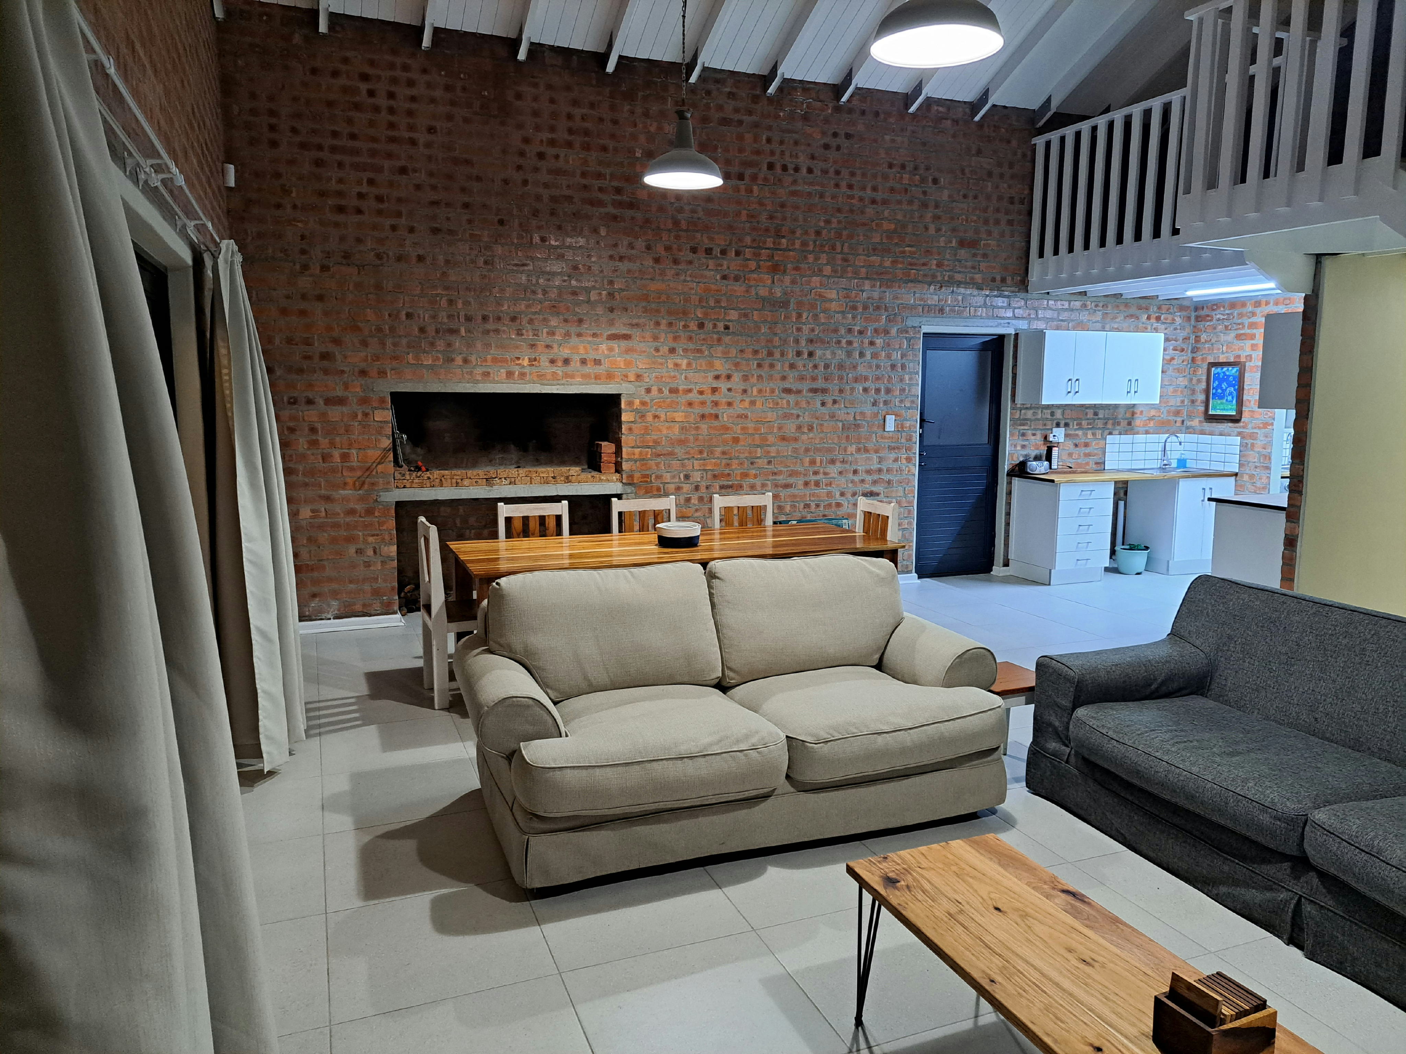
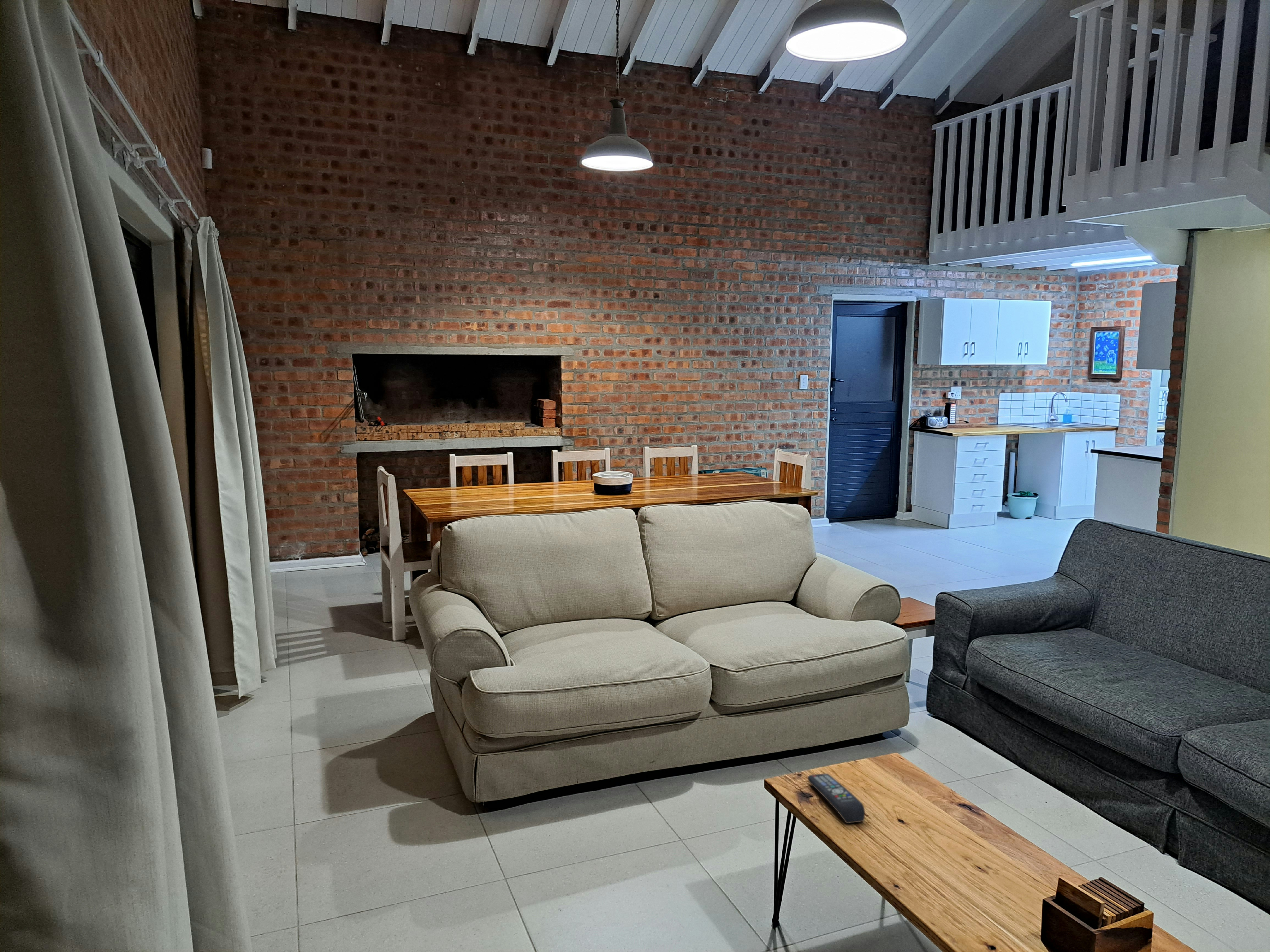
+ remote control [807,773,865,823]
